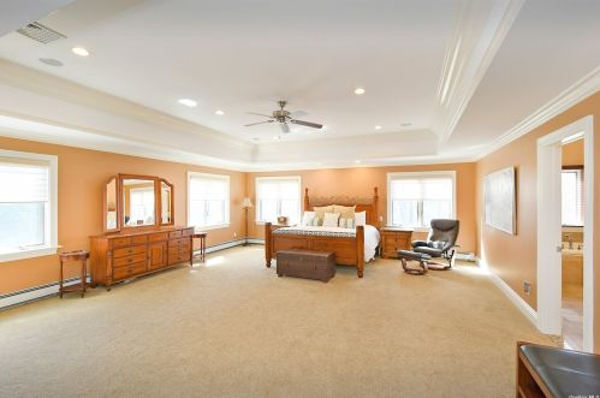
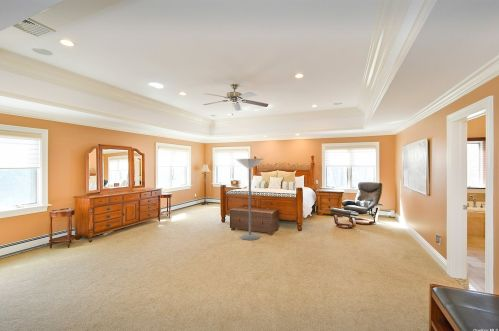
+ floor lamp [235,158,264,241]
